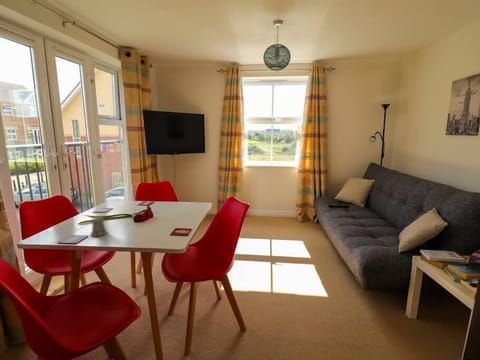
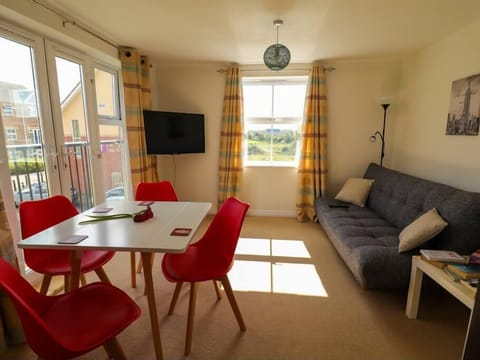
- pepper shaker [82,215,108,237]
